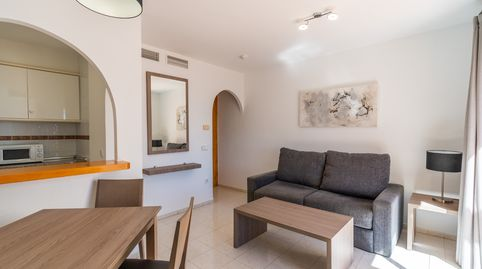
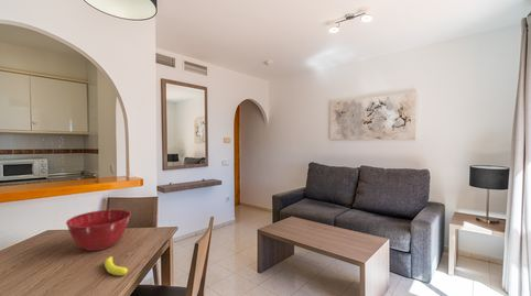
+ banana [104,255,129,276]
+ mixing bowl [65,209,132,252]
